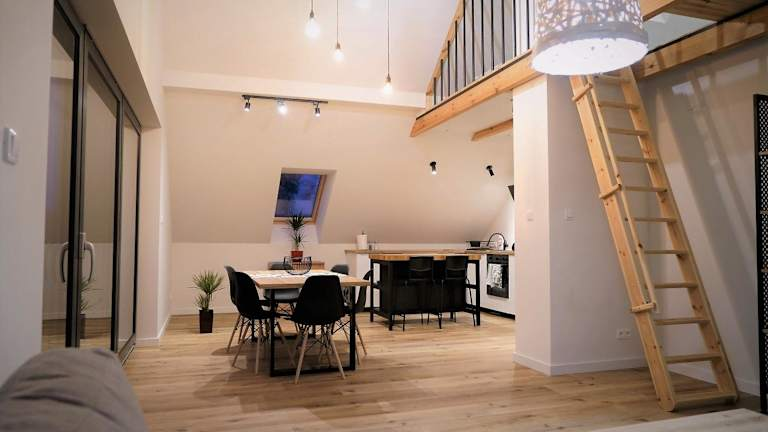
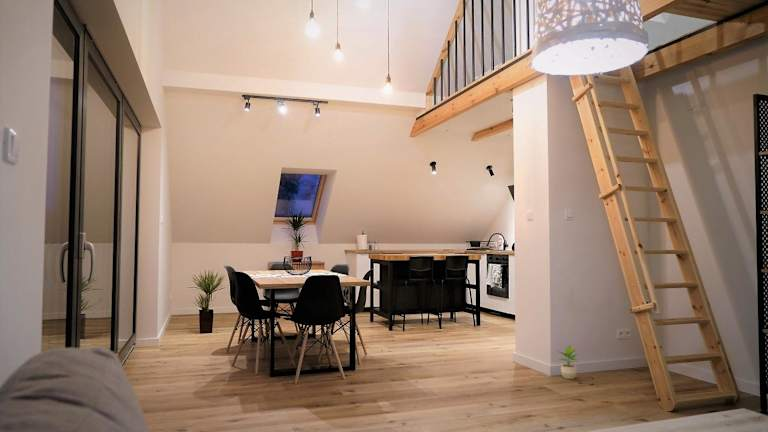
+ potted plant [553,344,579,380]
